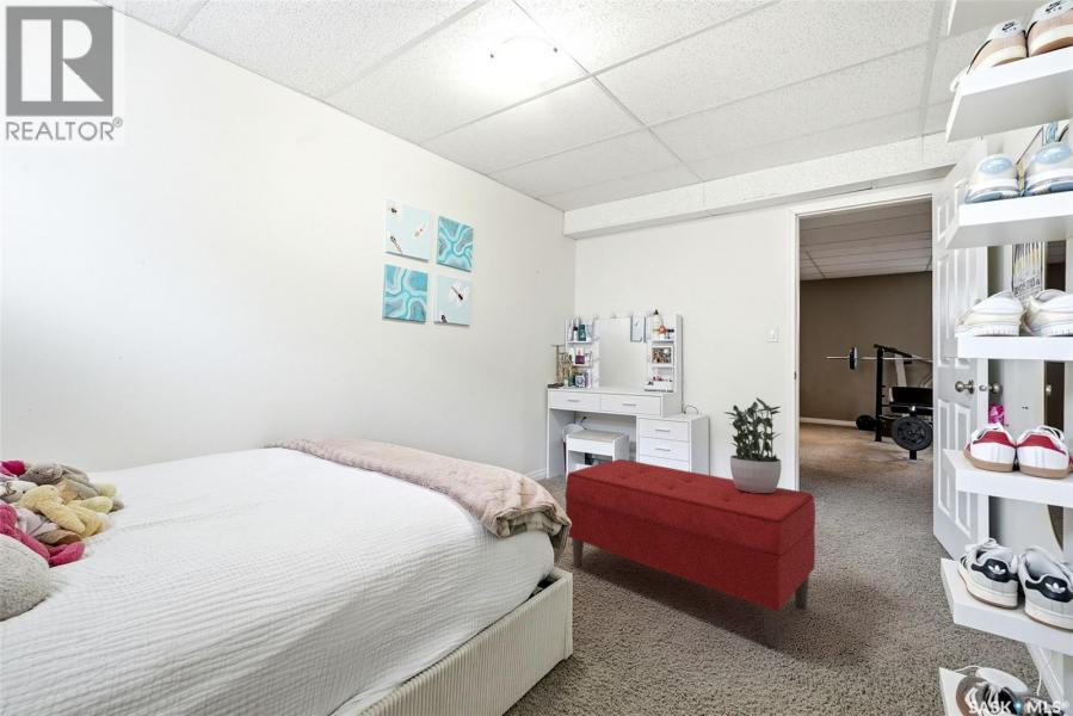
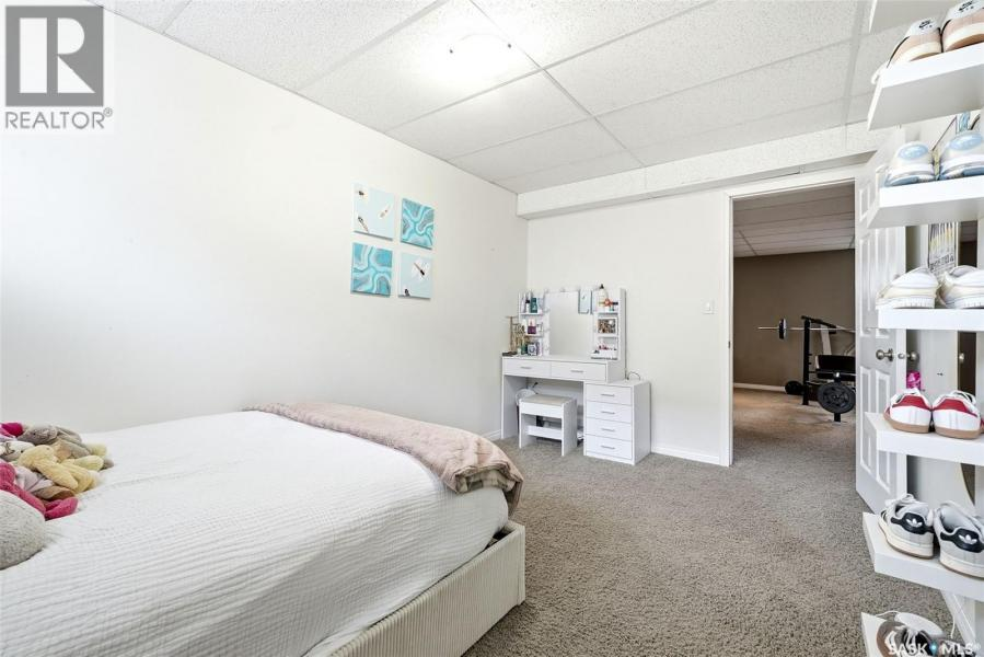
- bench [565,458,816,648]
- potted plant [724,396,783,492]
